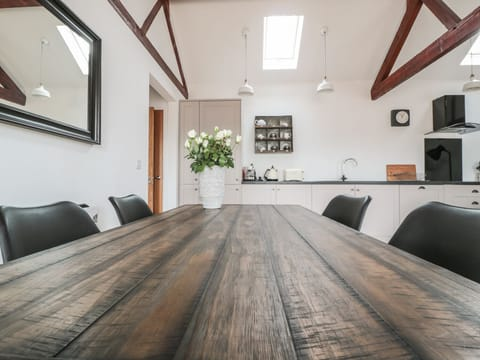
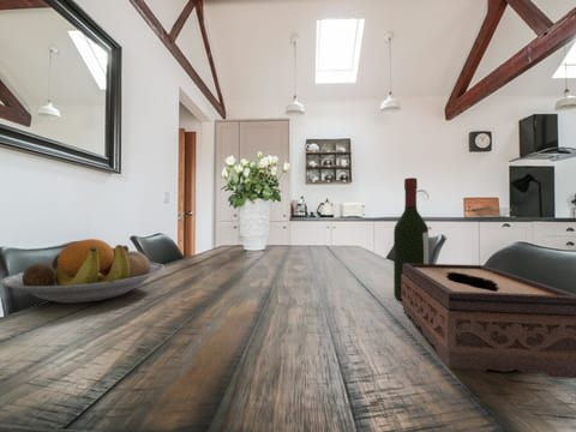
+ tissue box [401,263,576,379]
+ fruit bowl [0,238,166,305]
+ wine bottle [392,176,430,300]
